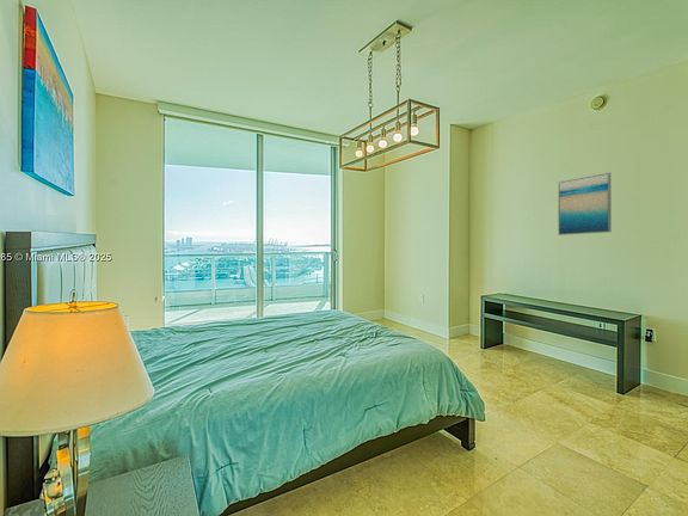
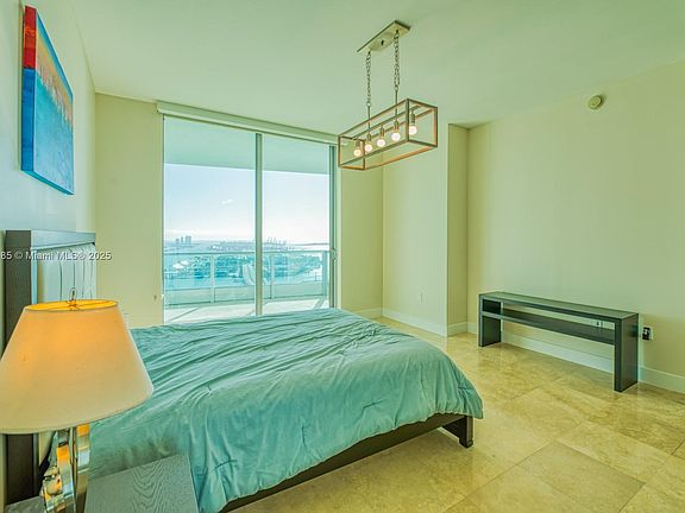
- wall art [557,172,613,236]
